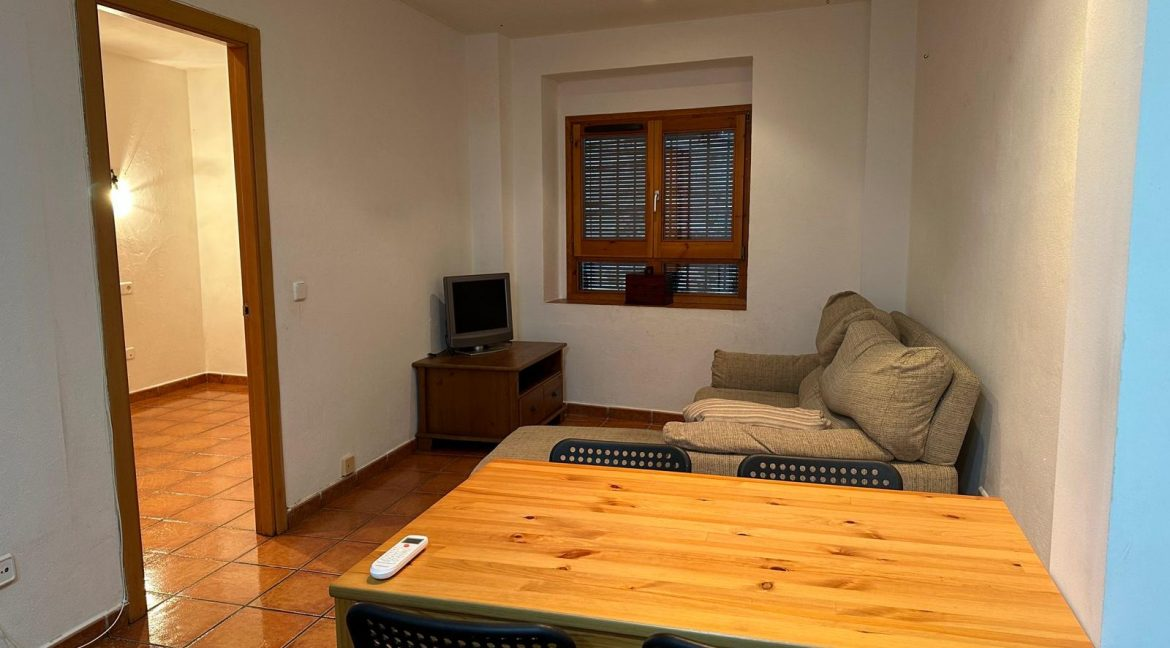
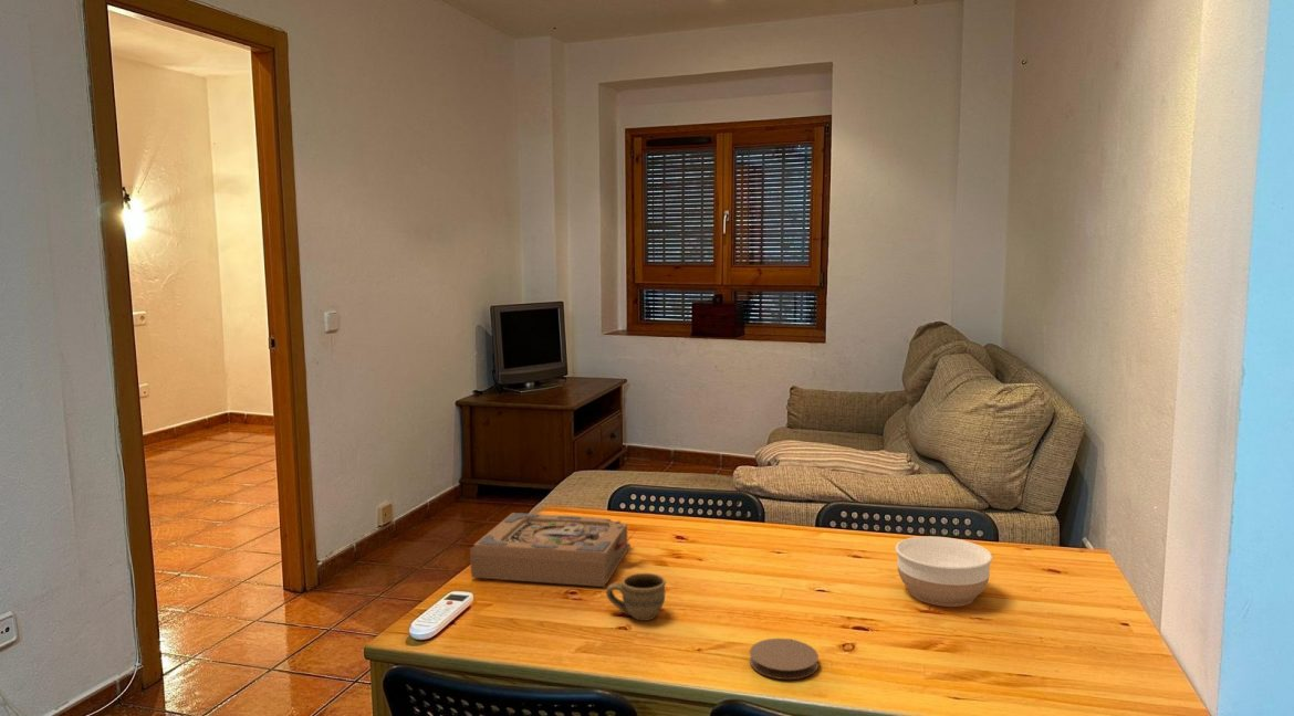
+ coaster [749,638,820,681]
+ cup [605,572,667,622]
+ bowl [895,535,993,608]
+ book [469,512,637,588]
